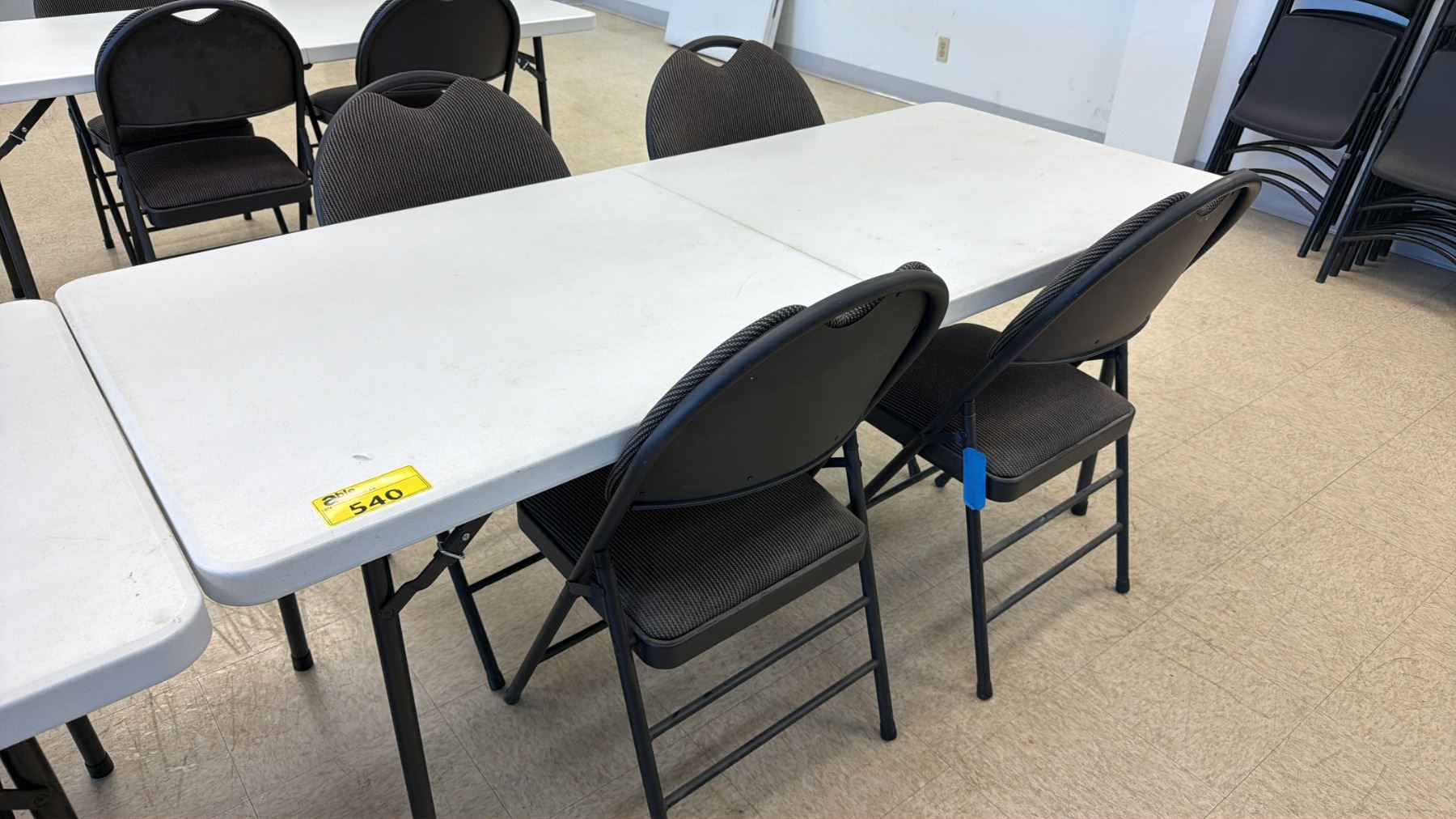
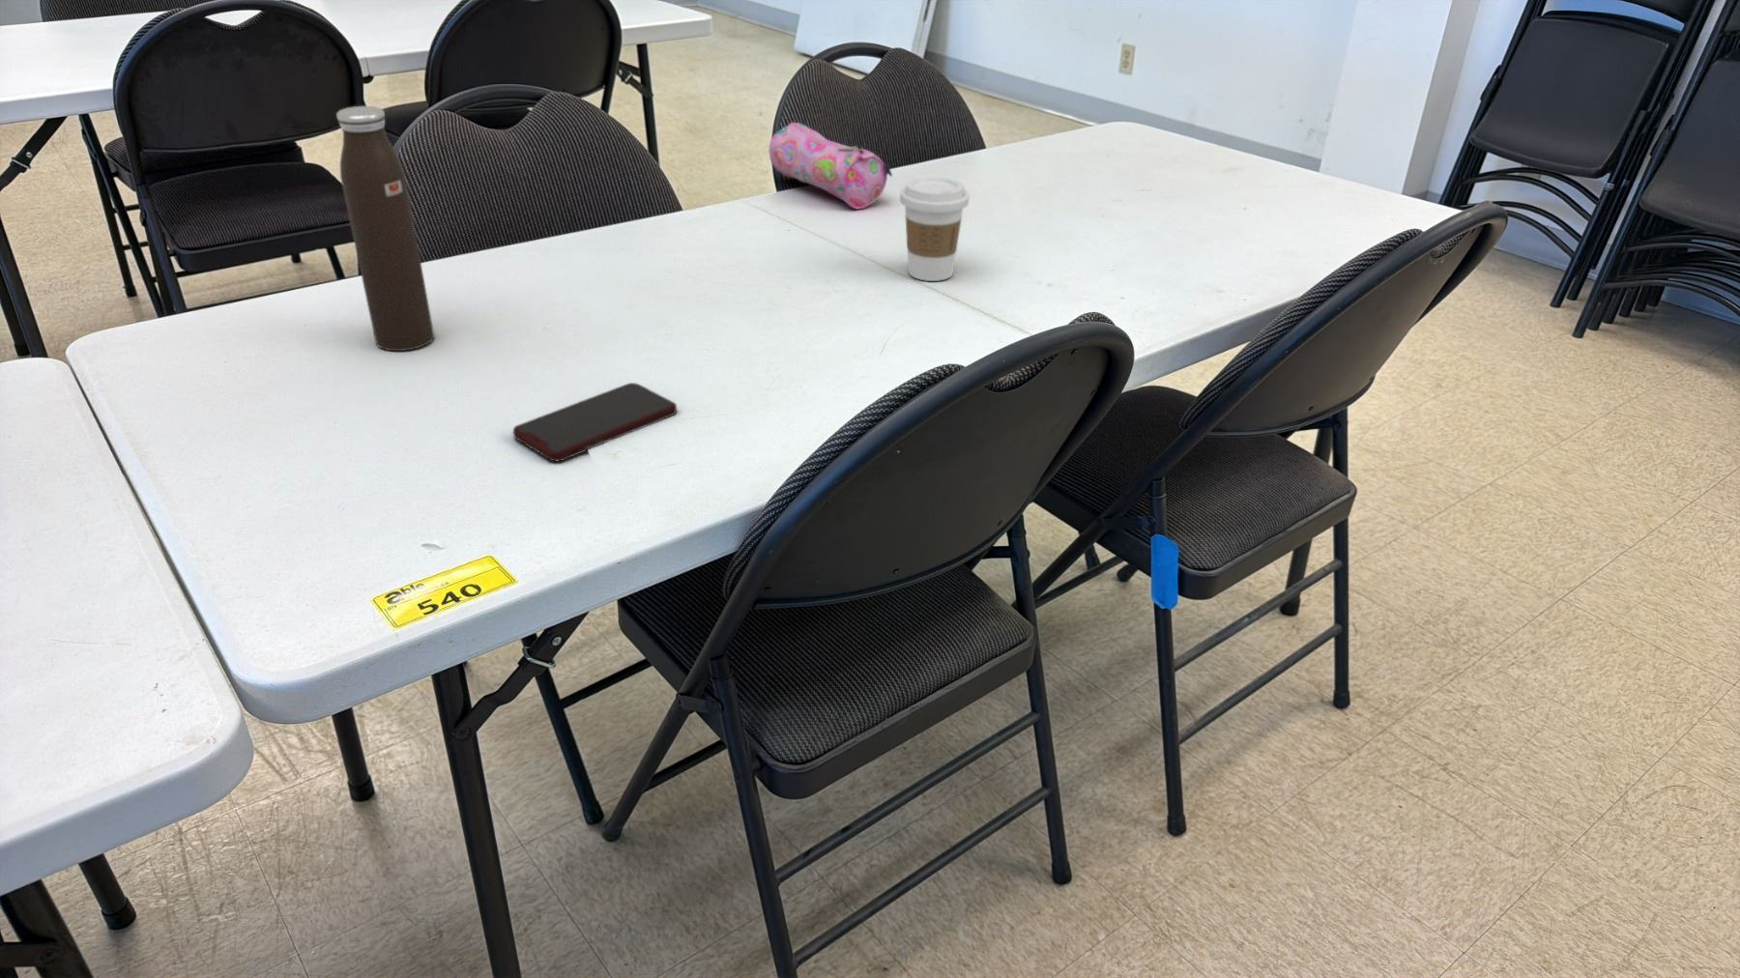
+ pencil case [767,122,893,210]
+ coffee cup [899,176,970,282]
+ water bottle [336,105,435,352]
+ smartphone [513,382,678,462]
